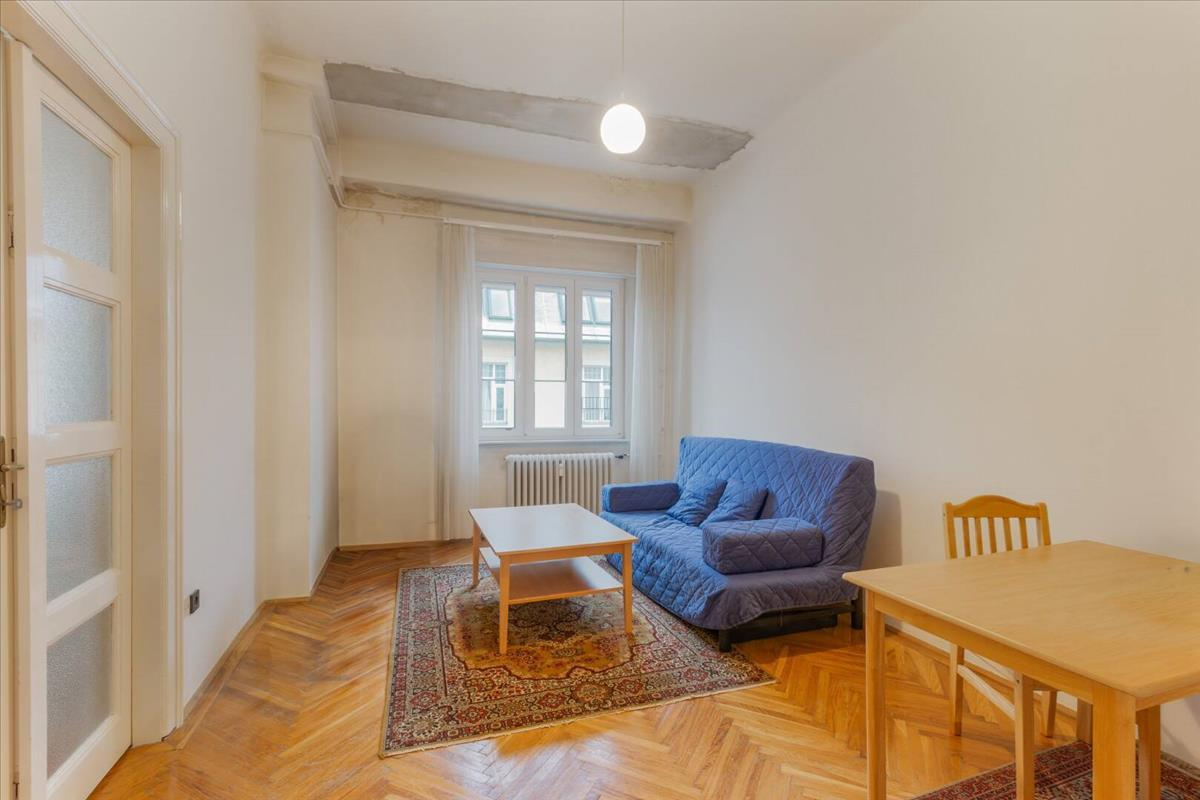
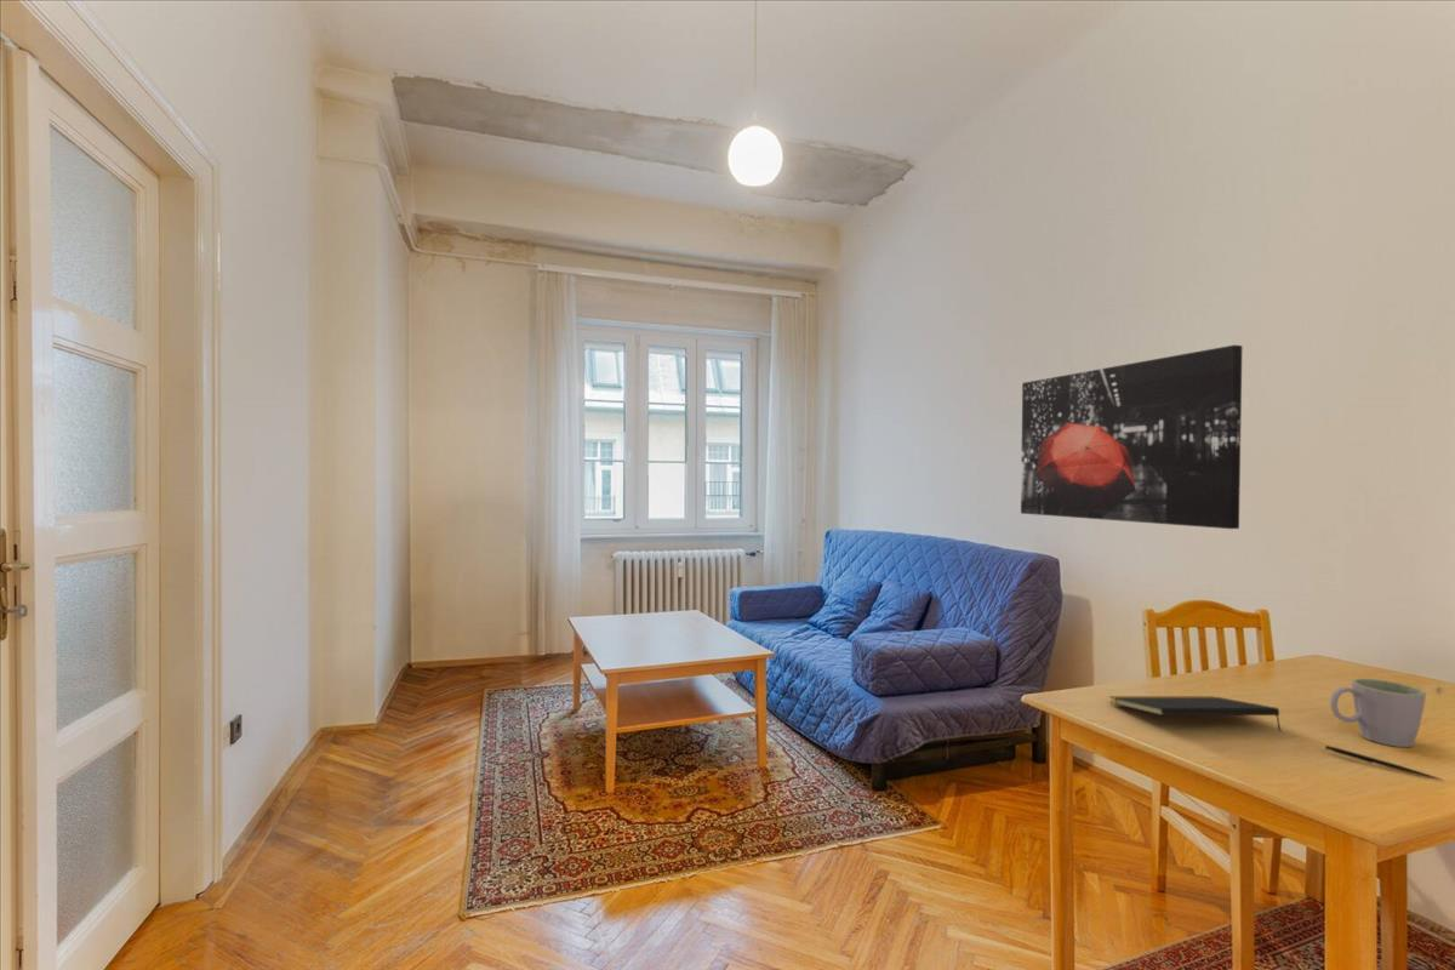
+ wall art [1020,344,1244,530]
+ mug [1329,677,1427,748]
+ notepad [1108,695,1282,732]
+ pen [1324,744,1445,782]
